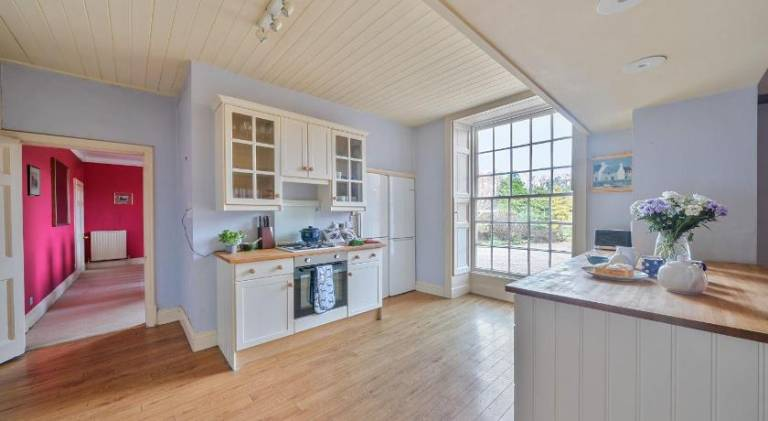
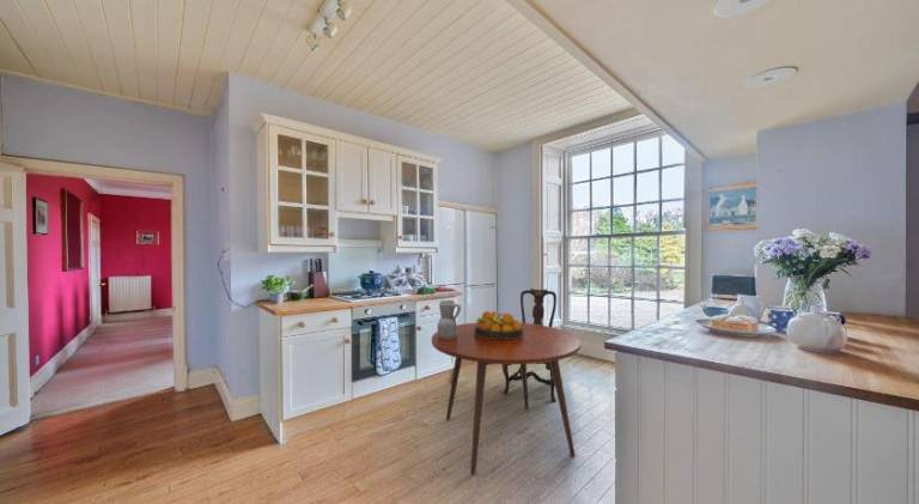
+ fruit bowl [474,310,523,339]
+ dining table [431,322,582,475]
+ dining chair [501,287,558,402]
+ ceramic pitcher [437,299,462,339]
